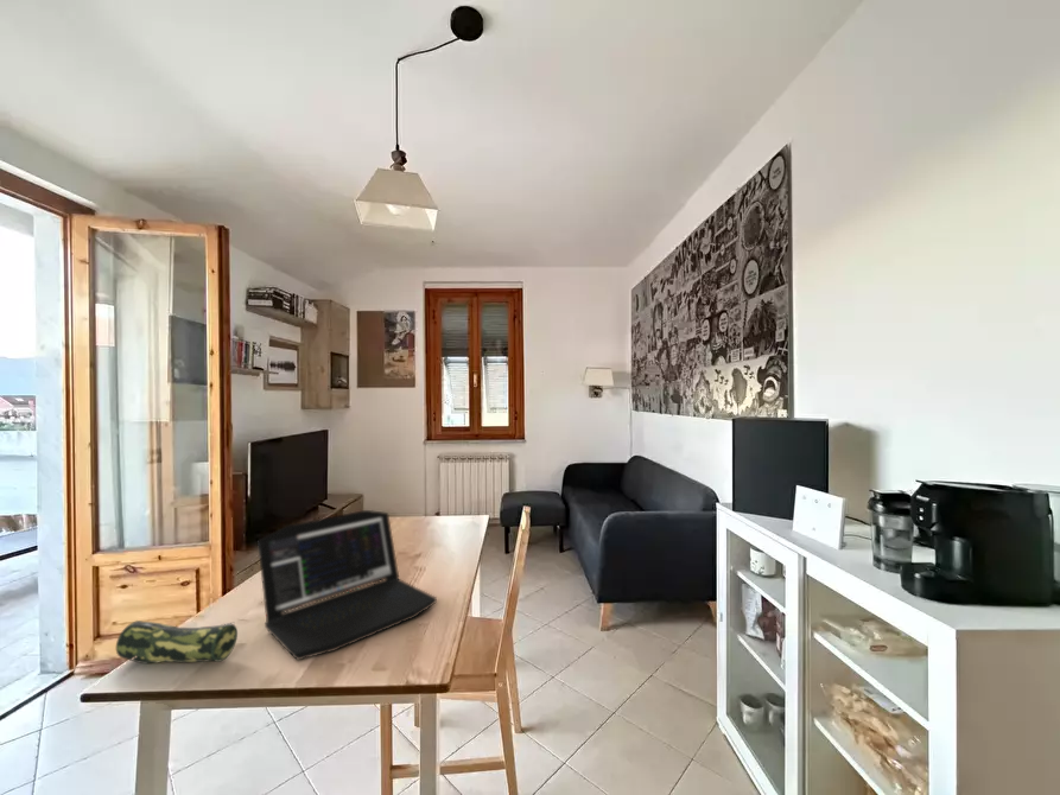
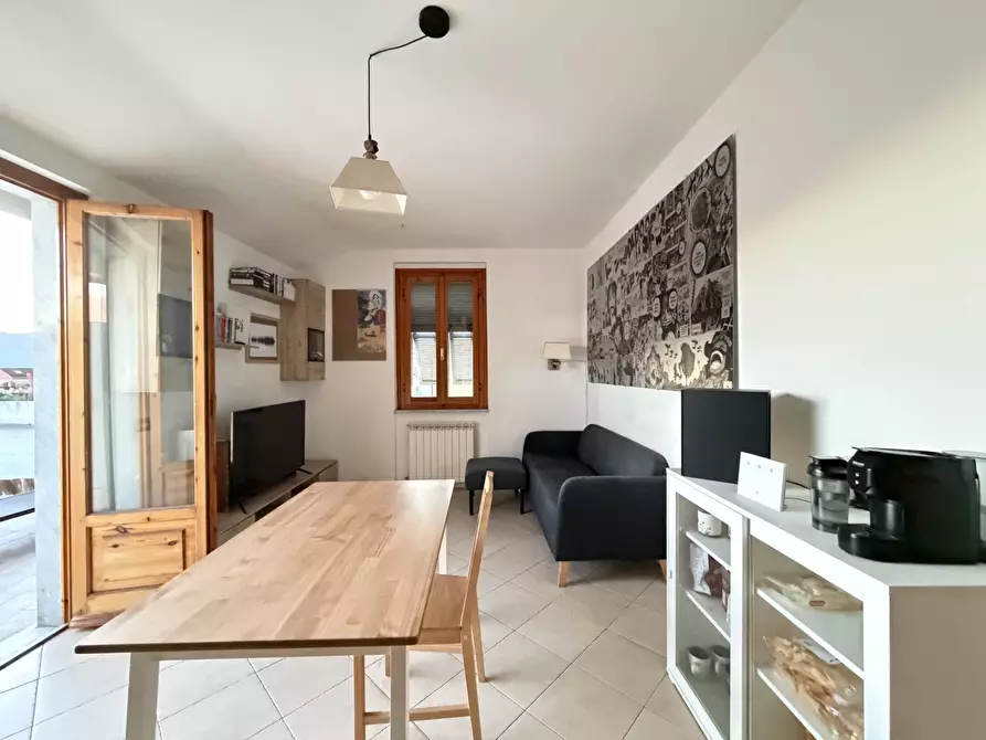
- laptop [256,509,438,661]
- pencil case [115,619,239,664]
